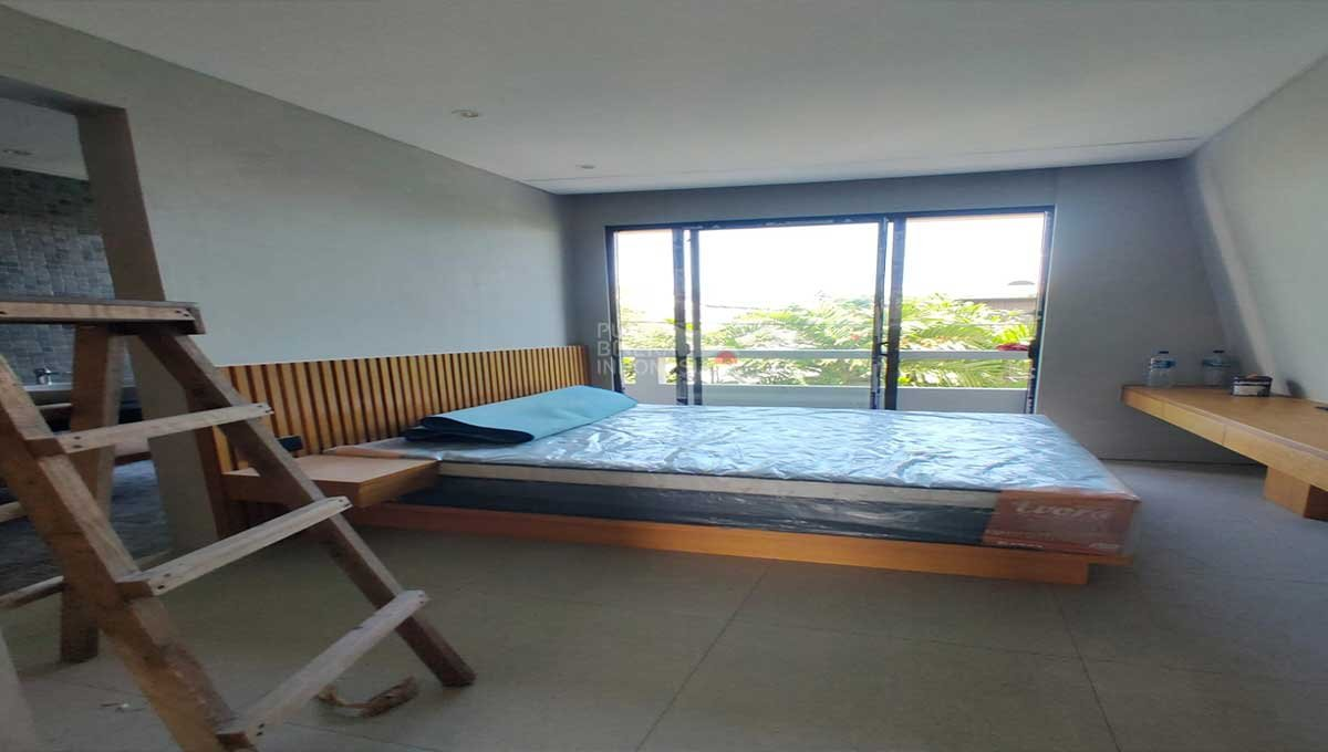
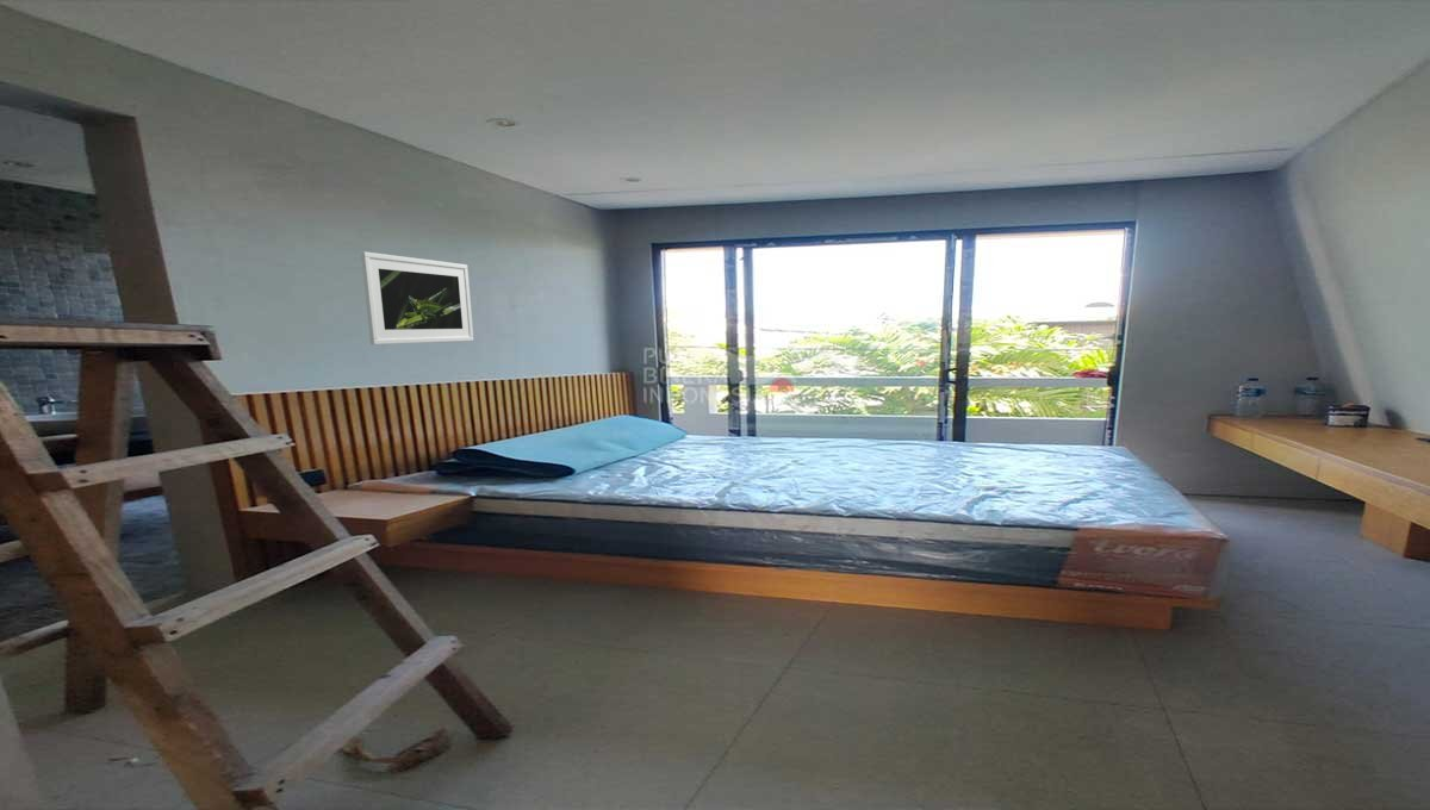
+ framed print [360,250,474,345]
